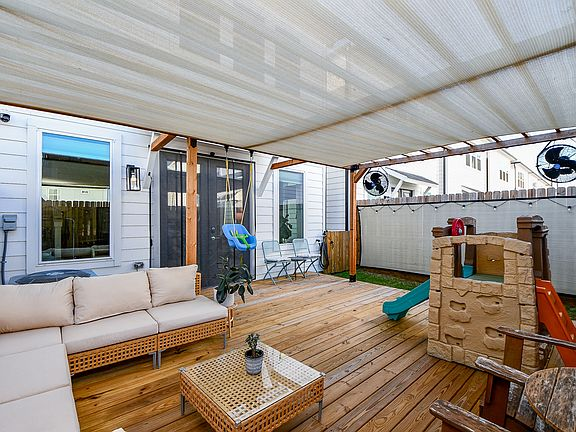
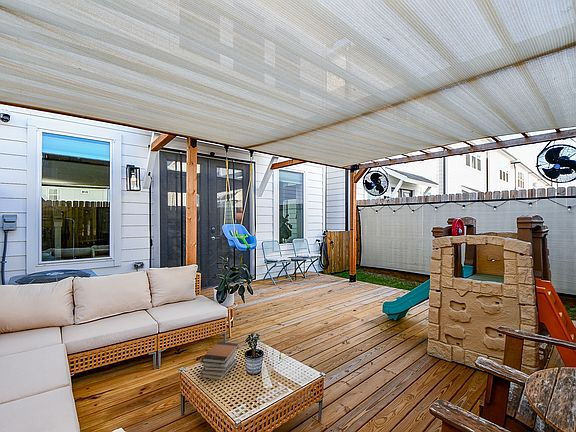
+ book stack [200,341,239,381]
